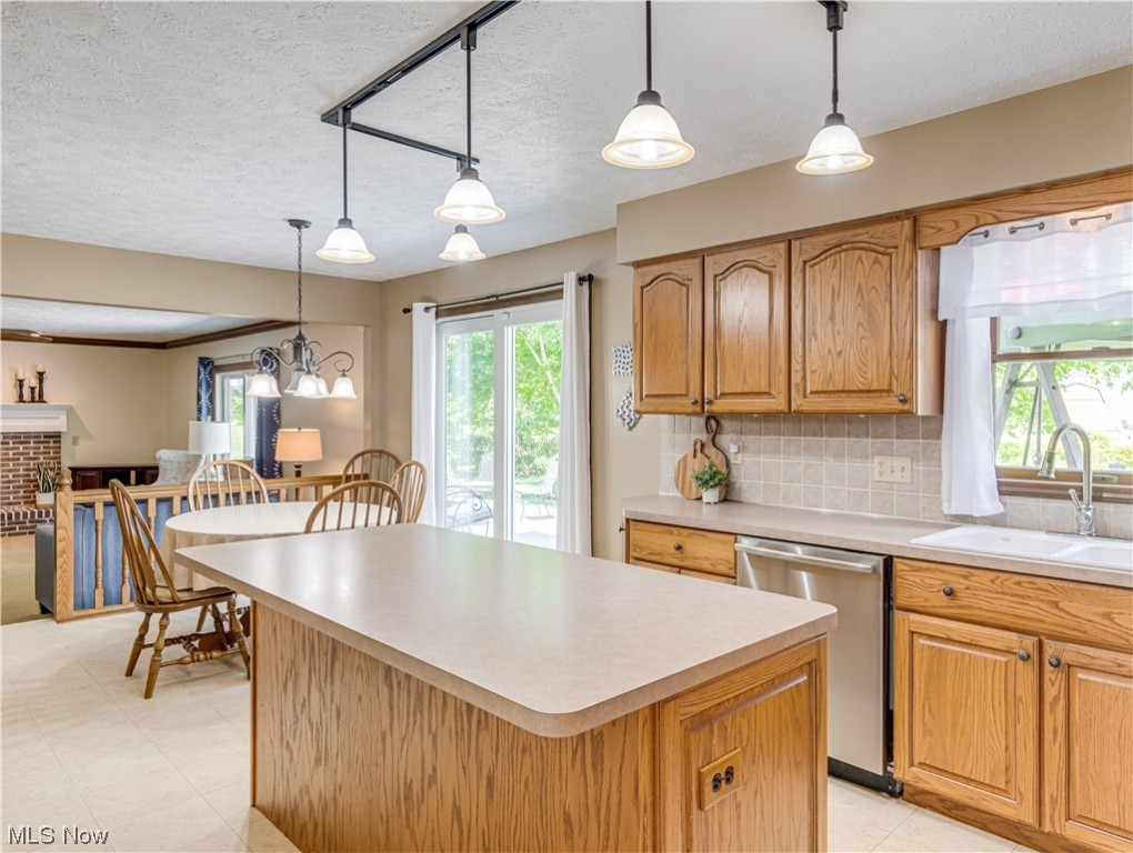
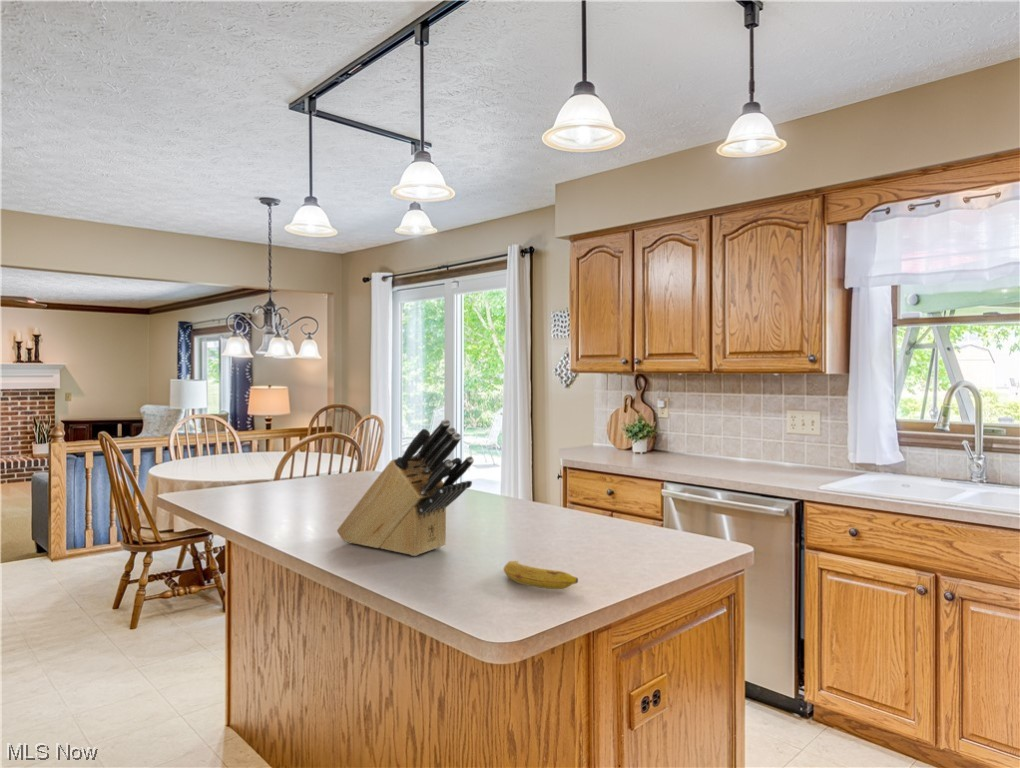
+ fruit [502,560,579,590]
+ knife block [336,418,475,557]
